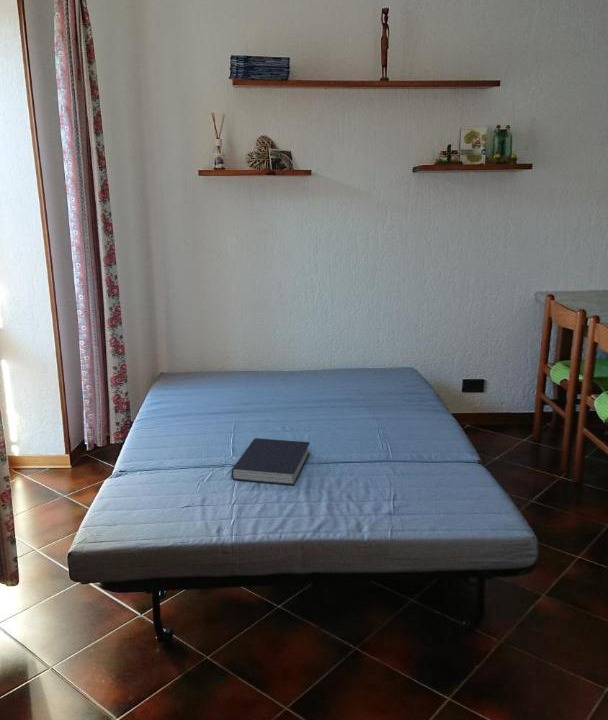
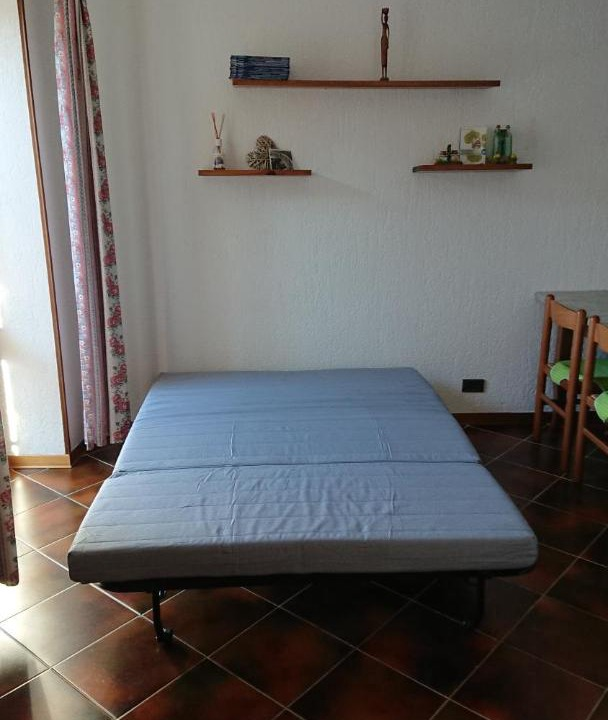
- book [230,437,311,486]
